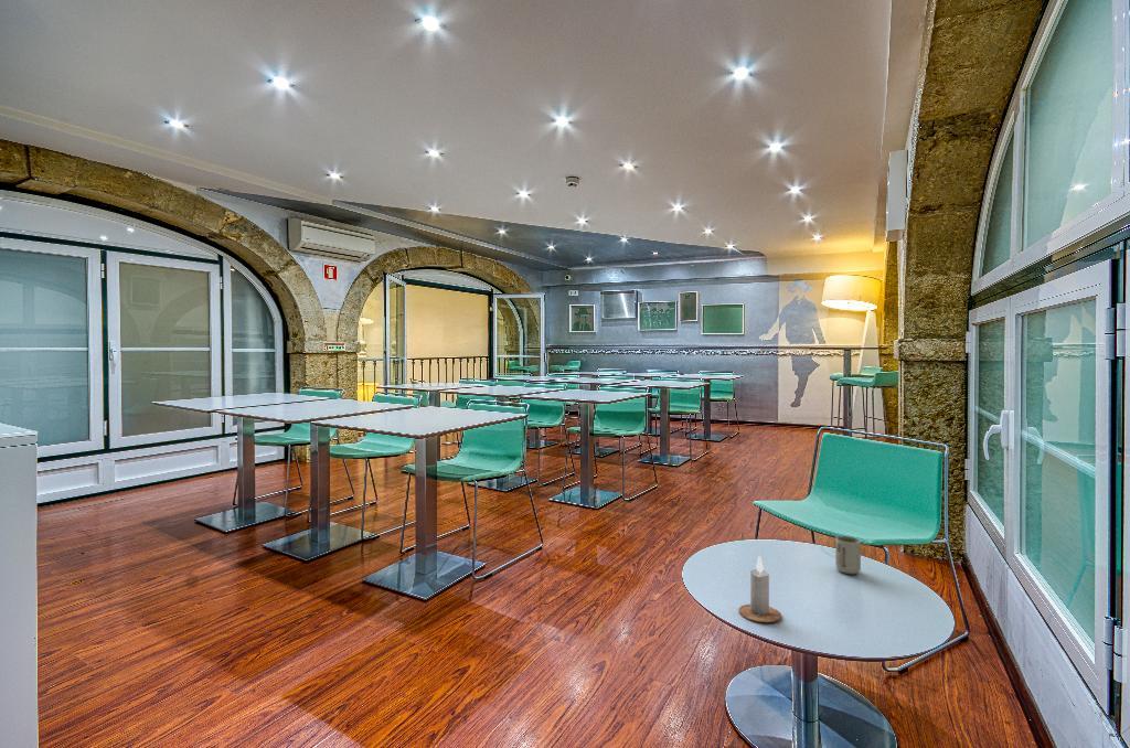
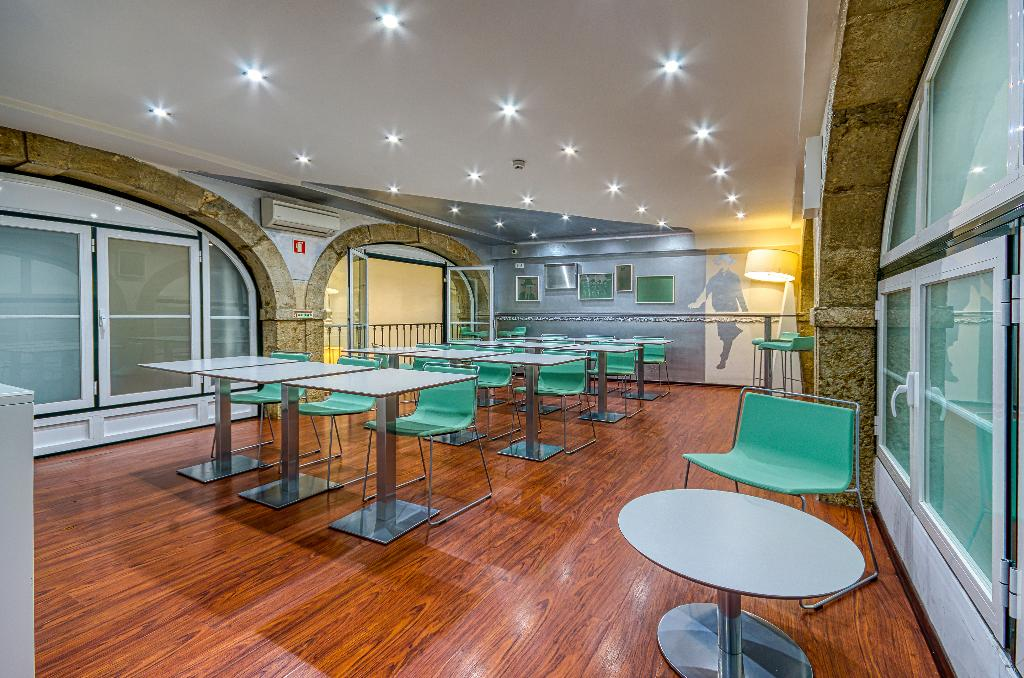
- cup [834,535,862,575]
- candle [738,555,782,623]
